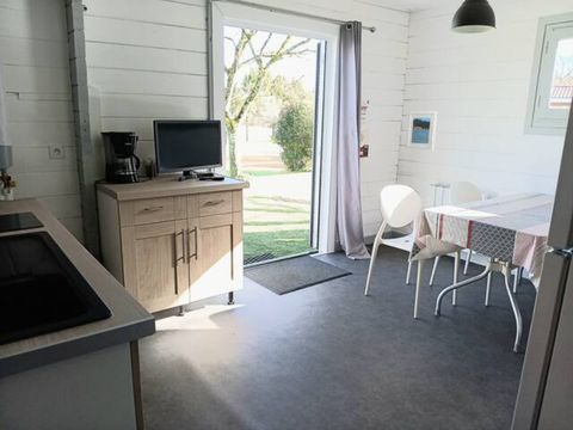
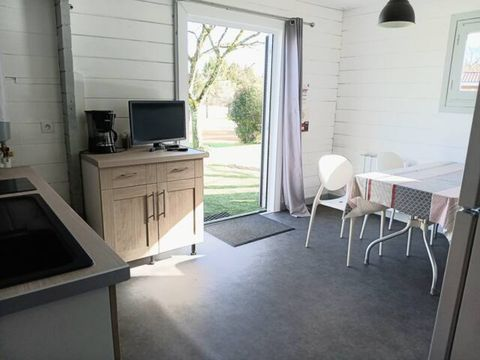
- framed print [405,111,438,150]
